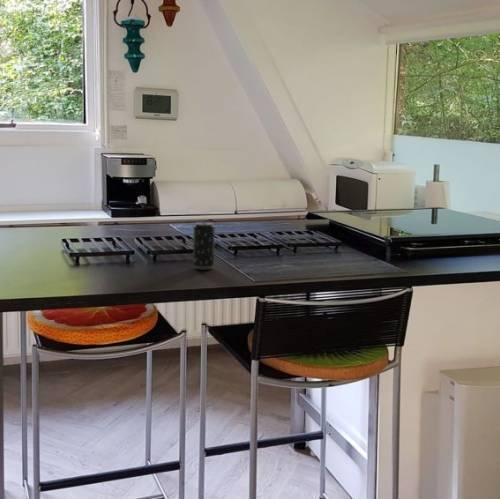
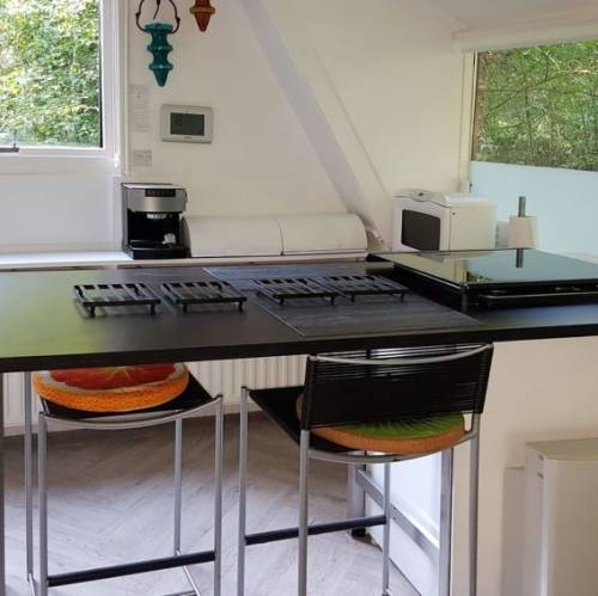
- beverage can [192,221,216,271]
